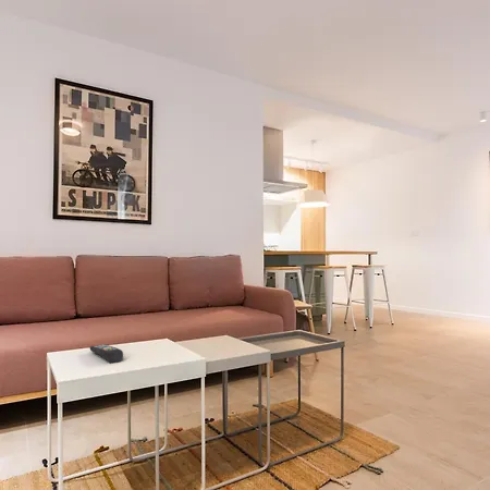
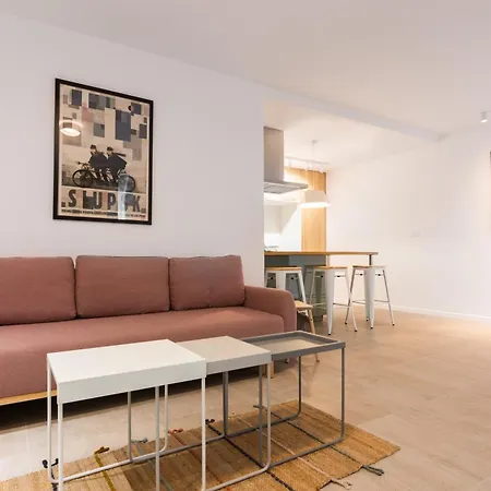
- remote control [88,344,124,364]
